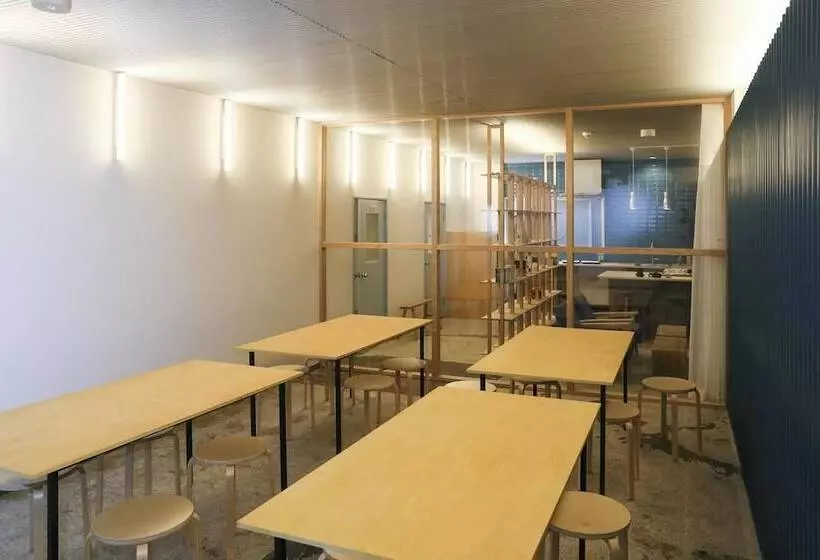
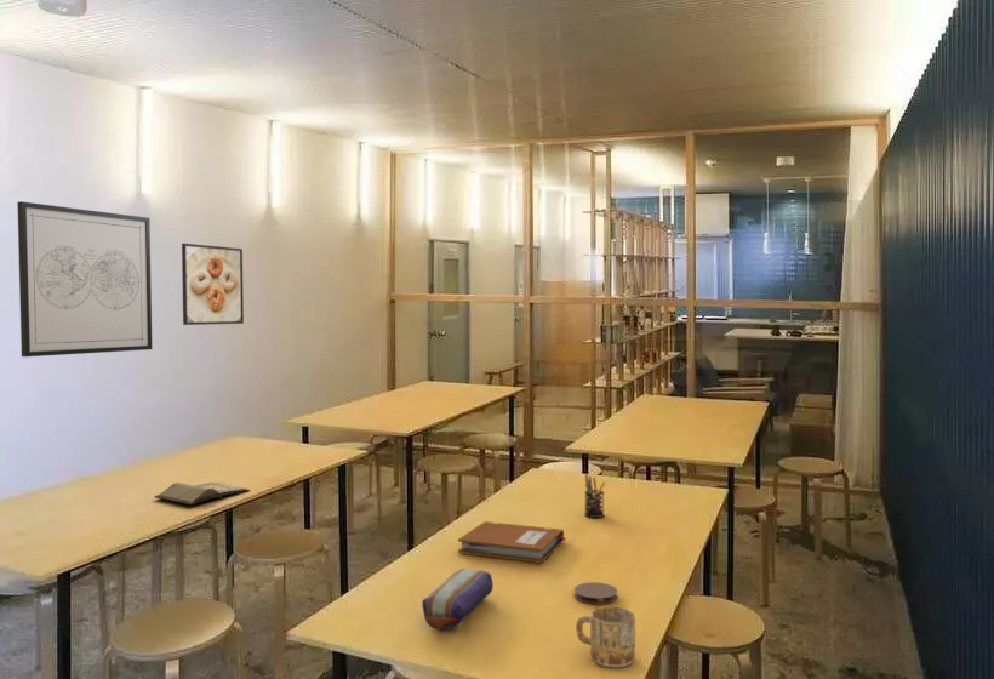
+ pencil case [421,567,495,630]
+ mug [575,605,636,668]
+ hardback book [154,481,251,507]
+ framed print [181,242,245,326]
+ wall art [16,200,153,358]
+ coaster [573,581,618,605]
+ notebook [457,520,567,564]
+ pen holder [583,473,606,519]
